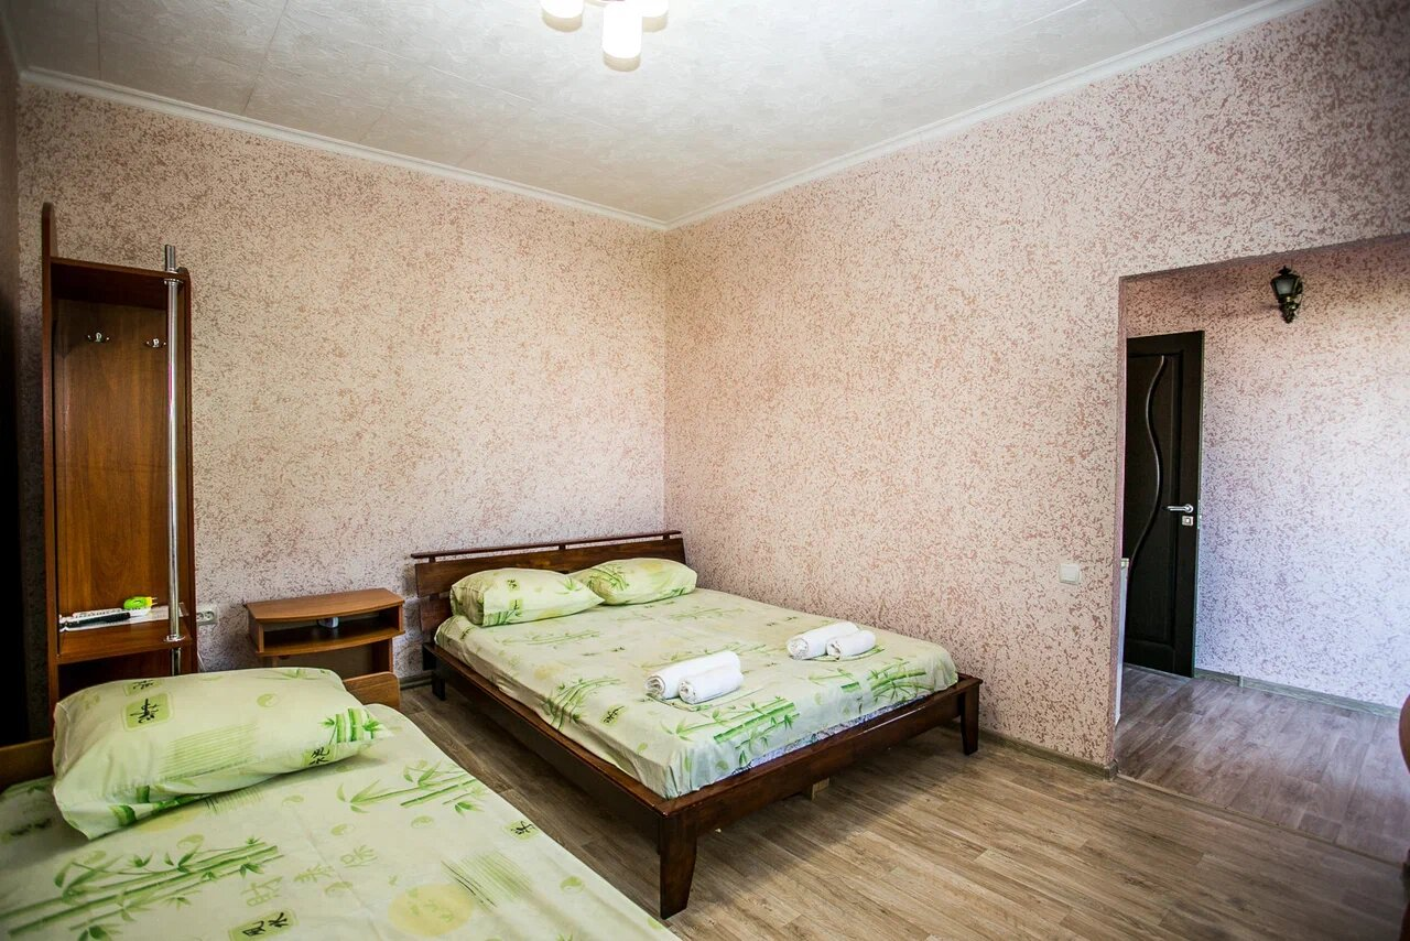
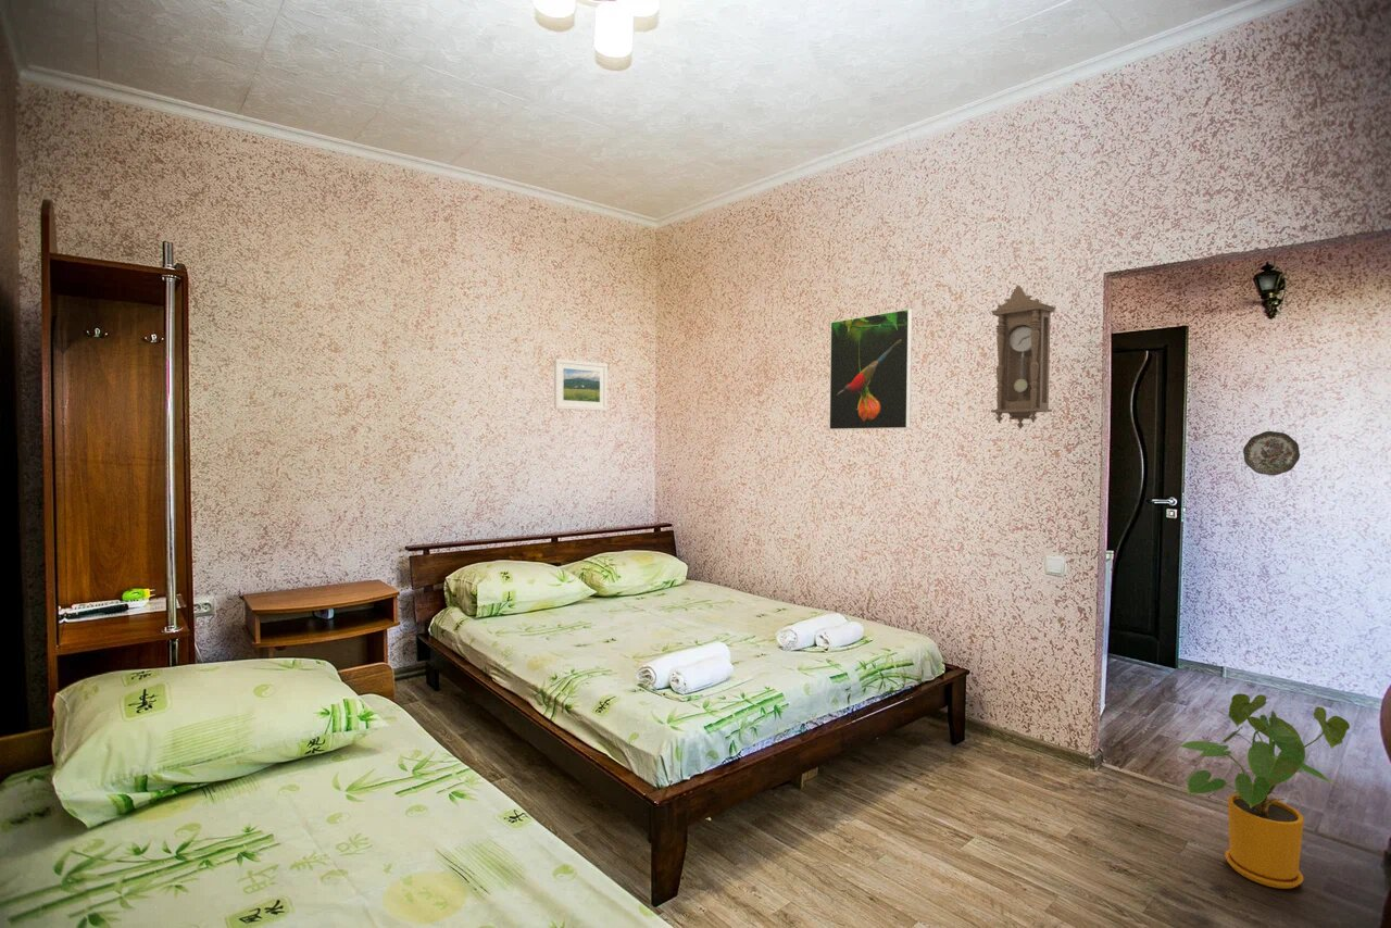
+ pendulum clock [990,285,1057,430]
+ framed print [553,358,609,412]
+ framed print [828,308,913,430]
+ decorative plate [1242,430,1301,477]
+ house plant [1176,692,1351,890]
